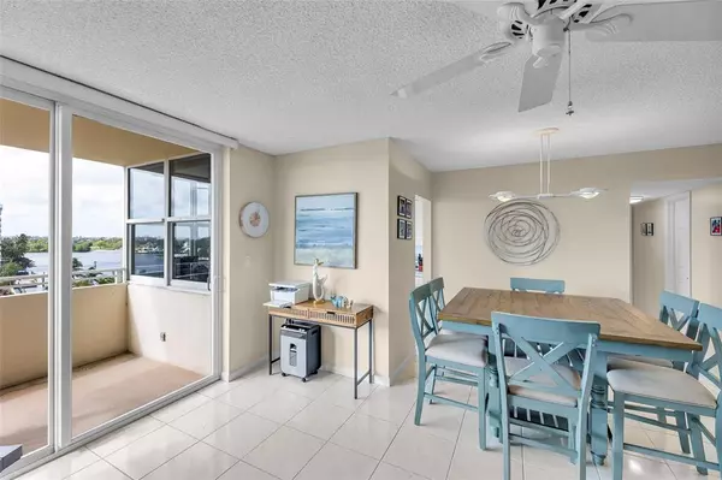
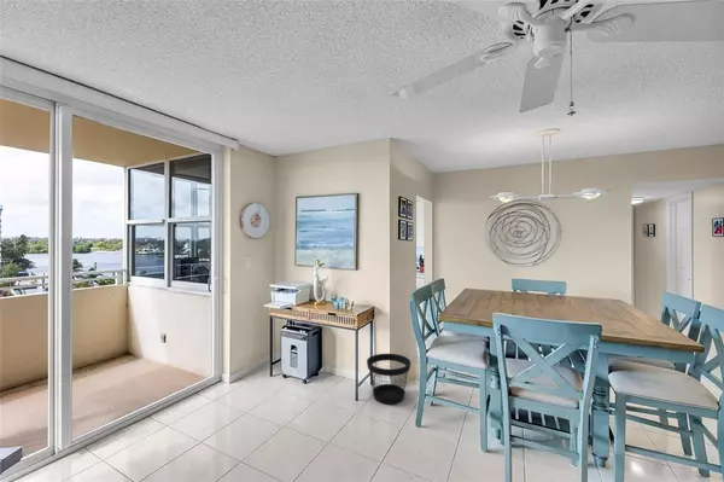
+ wastebasket [366,353,411,406]
